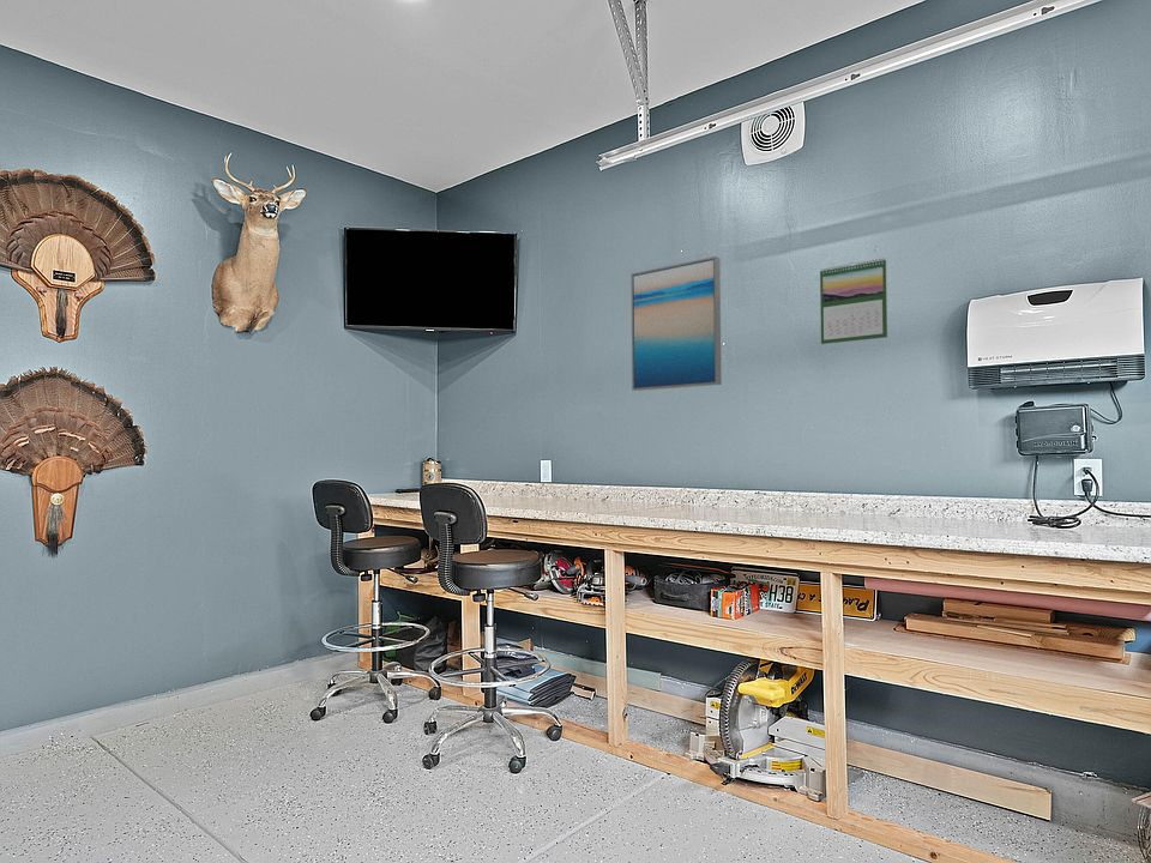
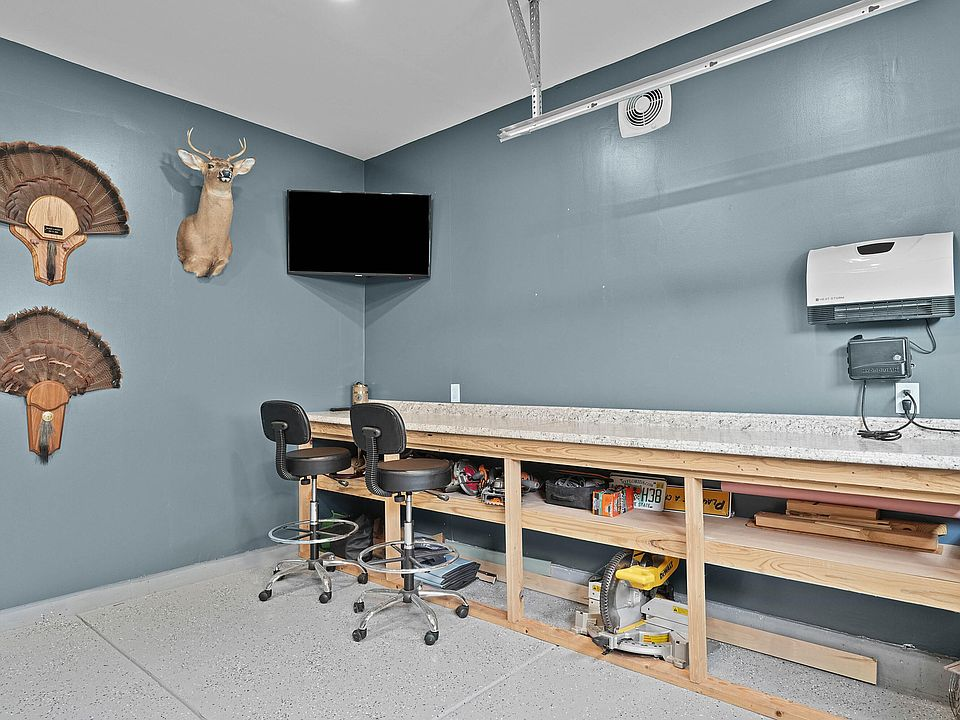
- wall art [631,255,723,392]
- calendar [819,258,888,345]
